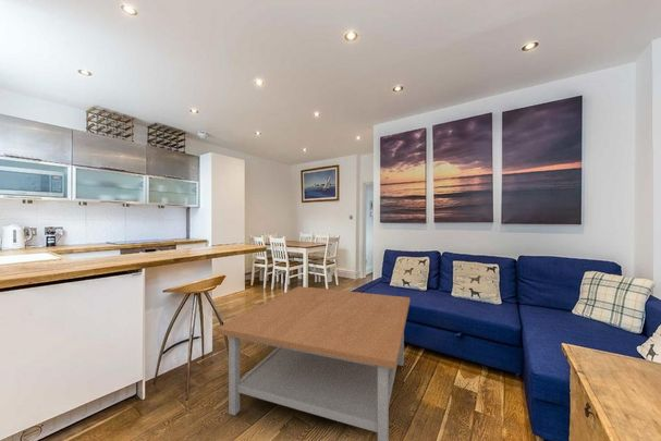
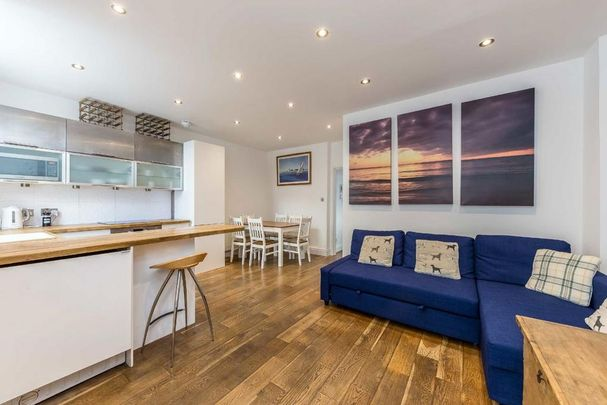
- coffee table [216,285,411,441]
